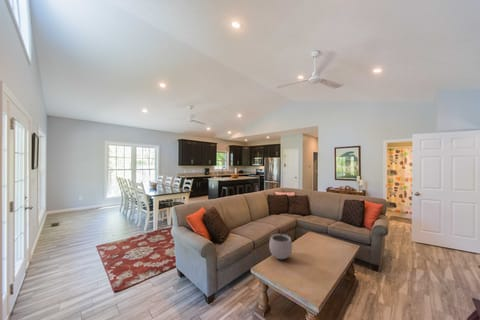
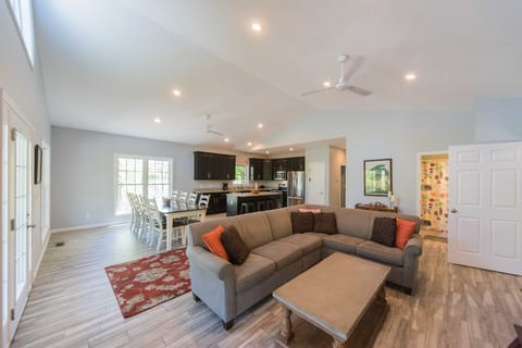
- plant pot [268,229,293,260]
